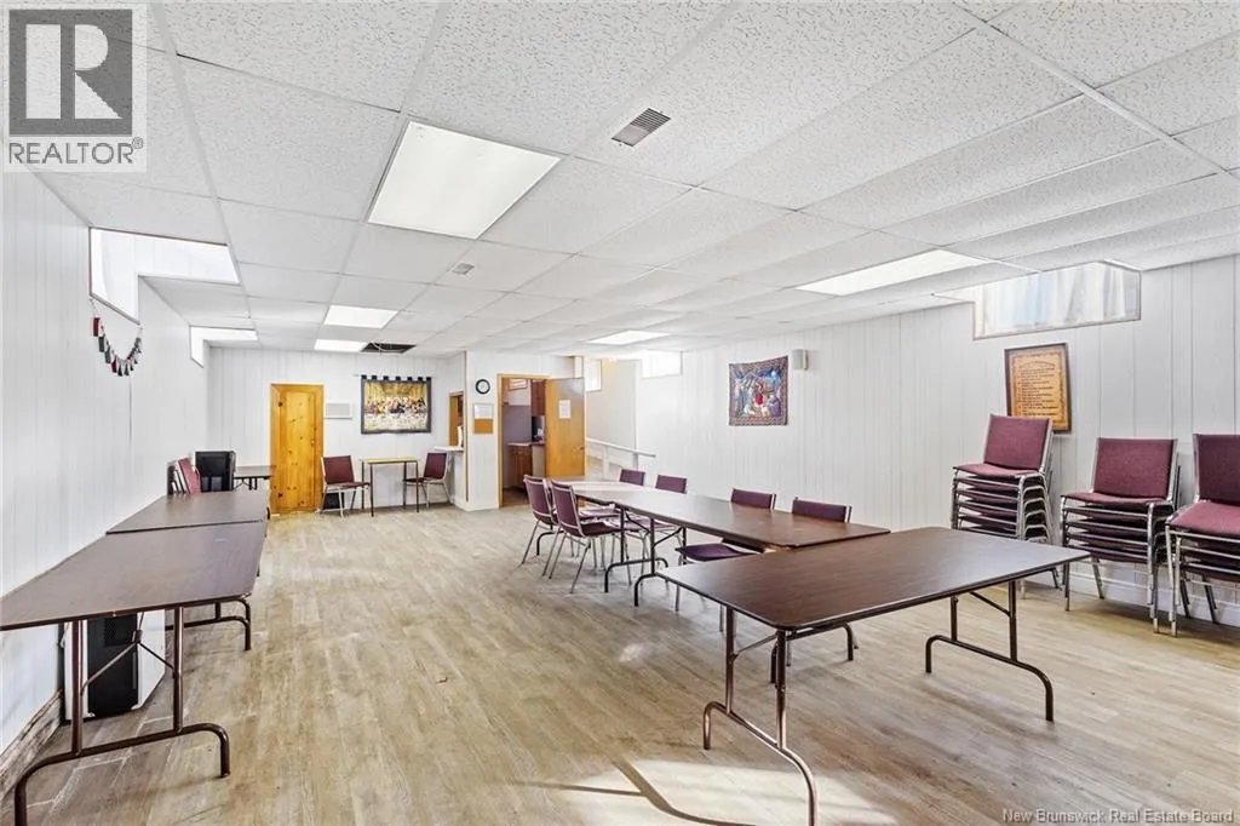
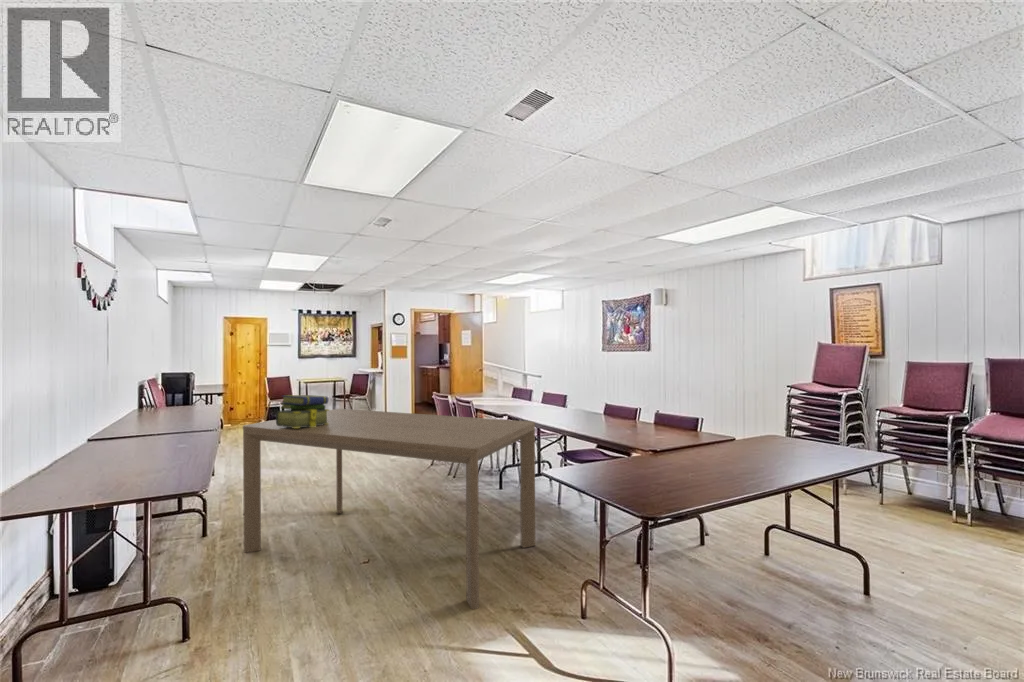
+ dining table [242,408,536,610]
+ stack of books [275,394,330,428]
